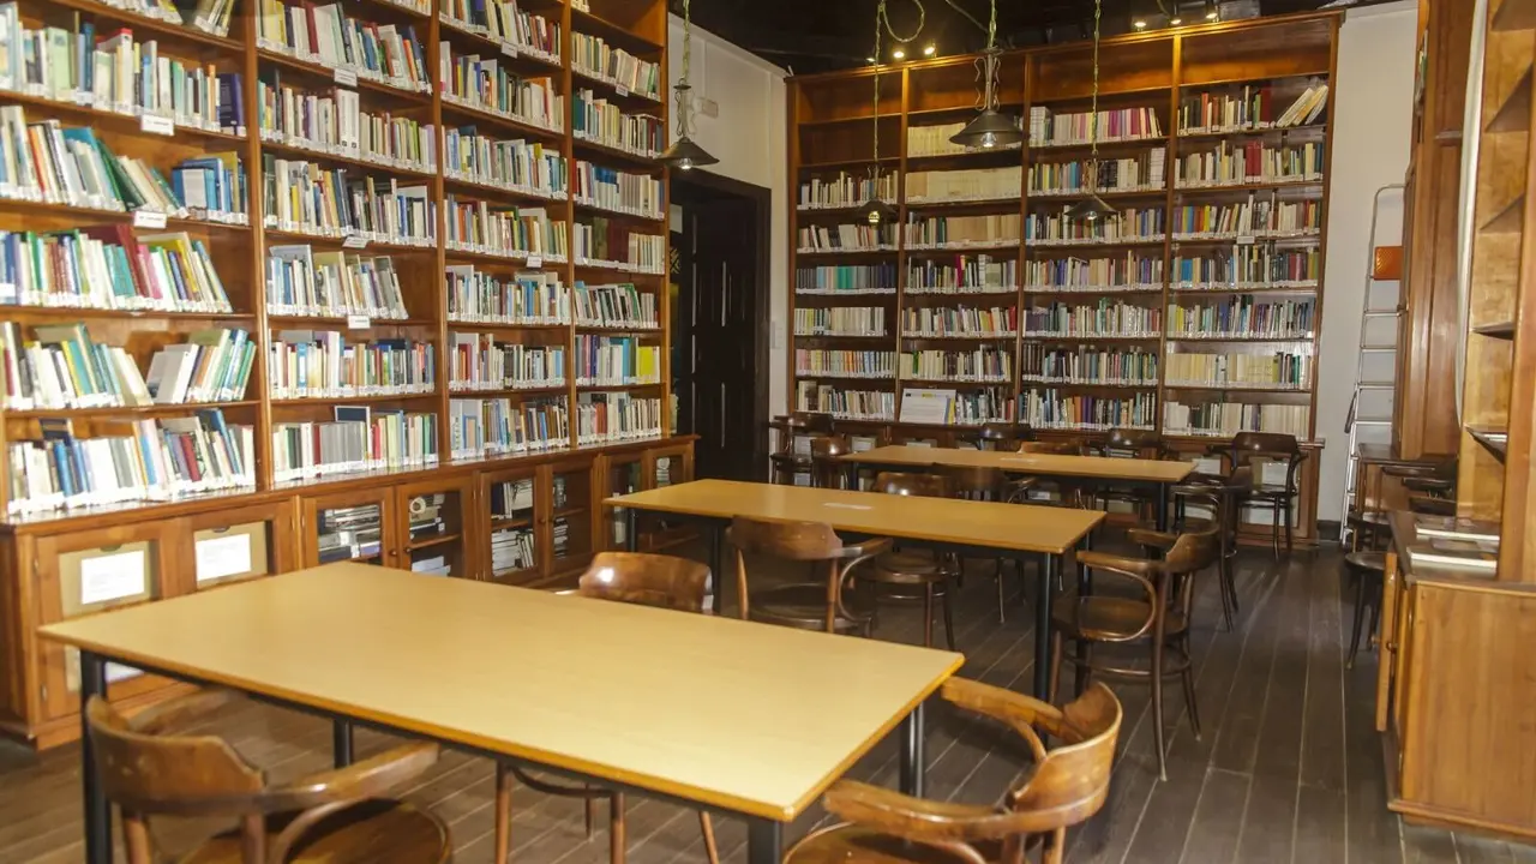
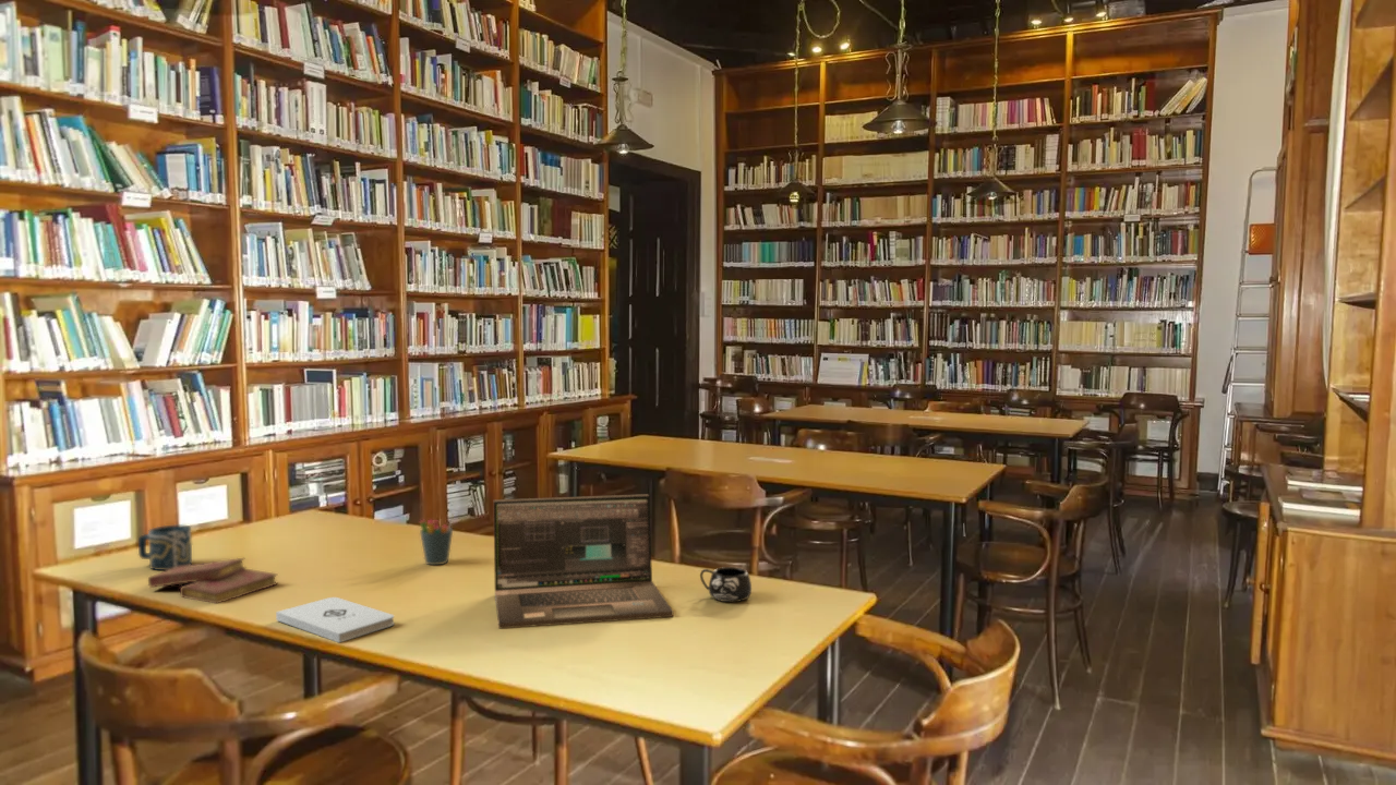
+ cup [137,524,193,571]
+ laptop [493,493,674,630]
+ pen holder [419,511,455,566]
+ book [147,557,279,605]
+ mug [699,566,753,603]
+ notepad [275,596,395,643]
